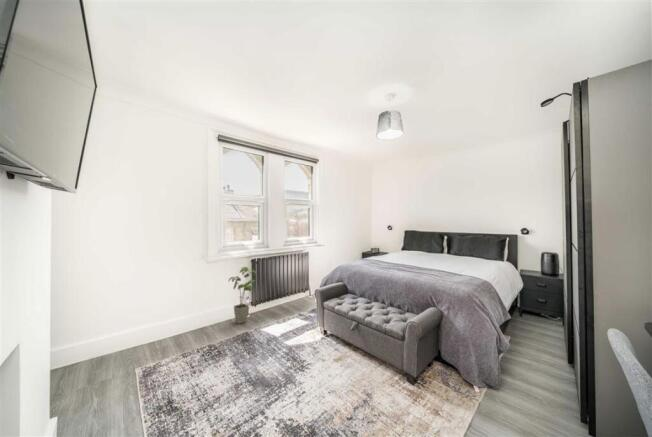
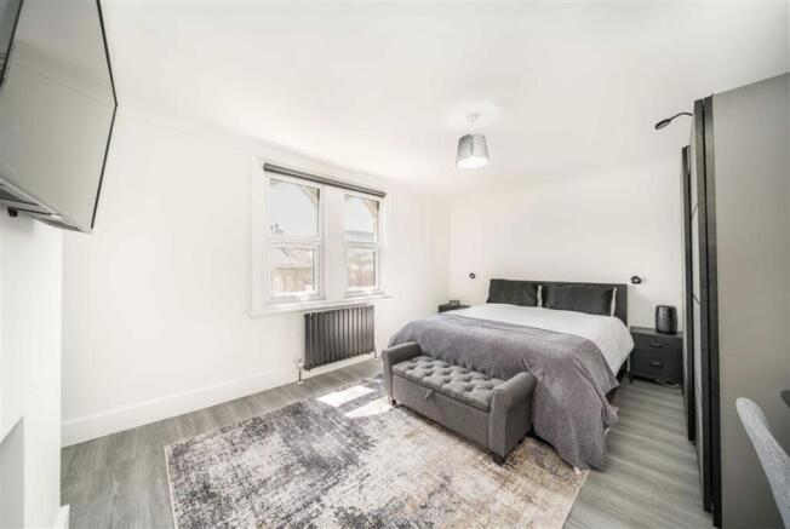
- house plant [227,266,258,325]
